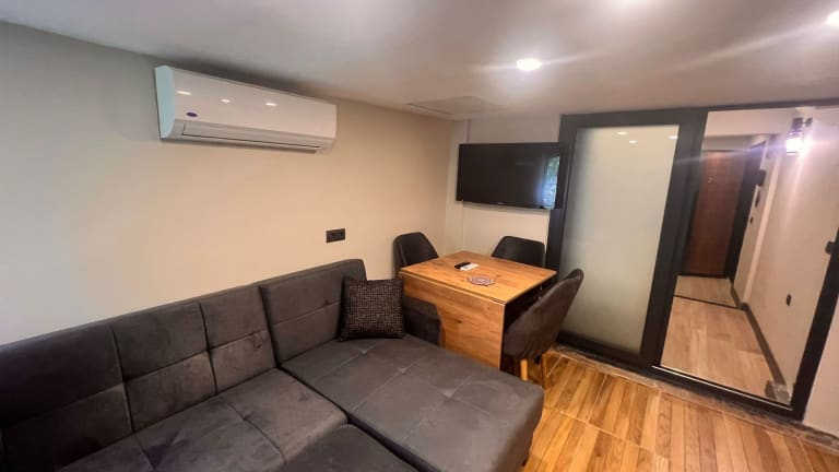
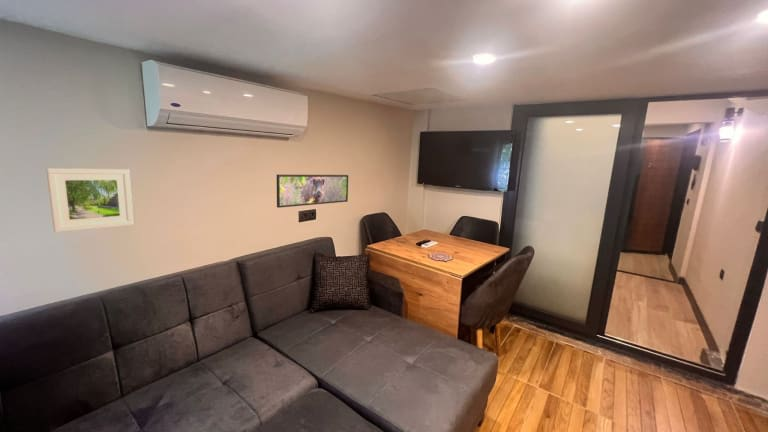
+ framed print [45,167,135,233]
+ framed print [276,173,349,209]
